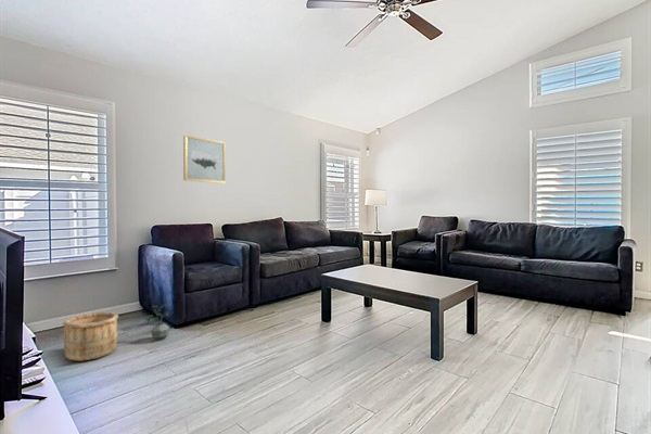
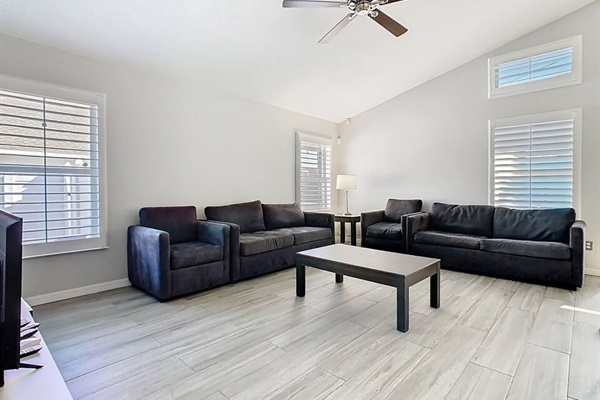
- wall art [182,135,226,184]
- potted plant [145,302,170,342]
- wooden bucket [62,311,119,362]
